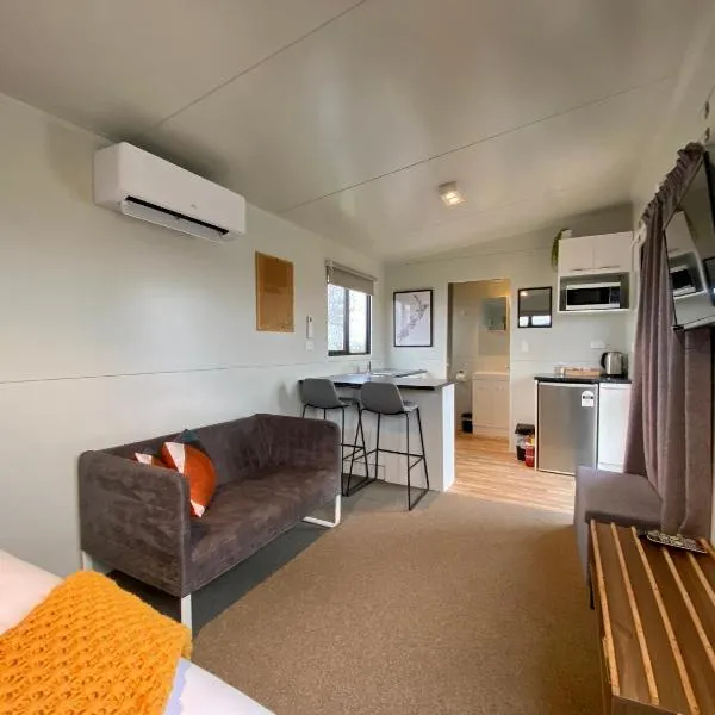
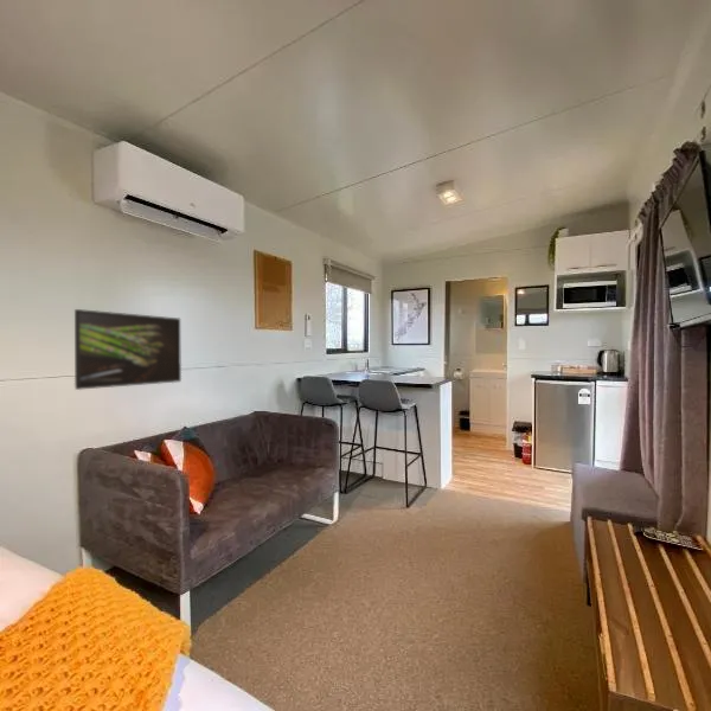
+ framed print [73,308,182,391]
